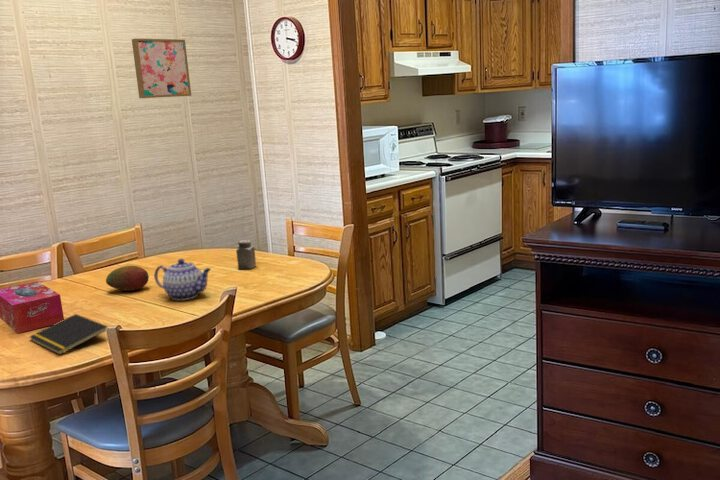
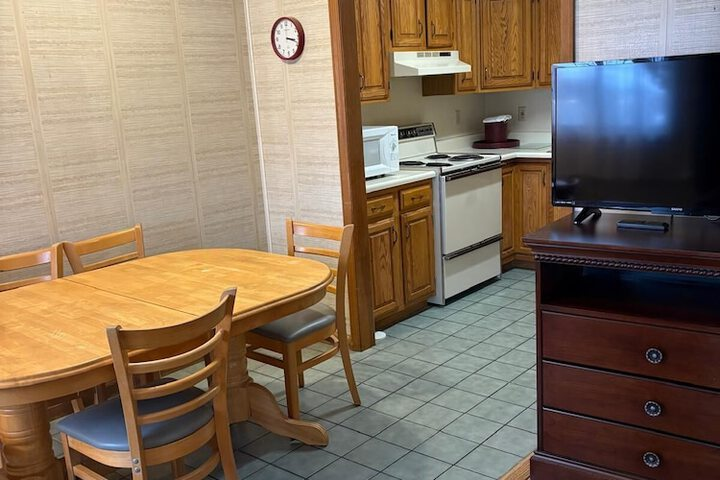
- fruit [105,265,150,292]
- teapot [153,258,212,301]
- notepad [28,313,108,356]
- salt shaker [235,239,257,270]
- wall art [131,38,192,99]
- tissue box [0,280,65,334]
